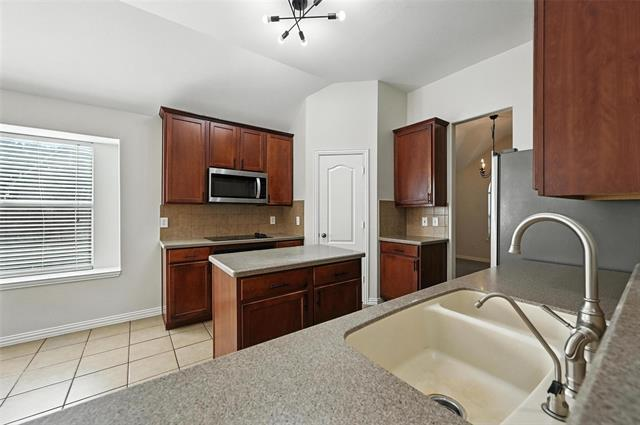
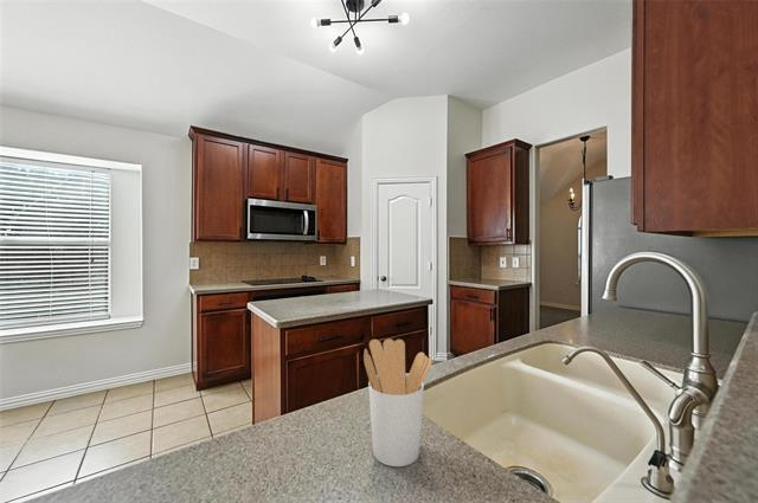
+ utensil holder [362,337,432,467]
